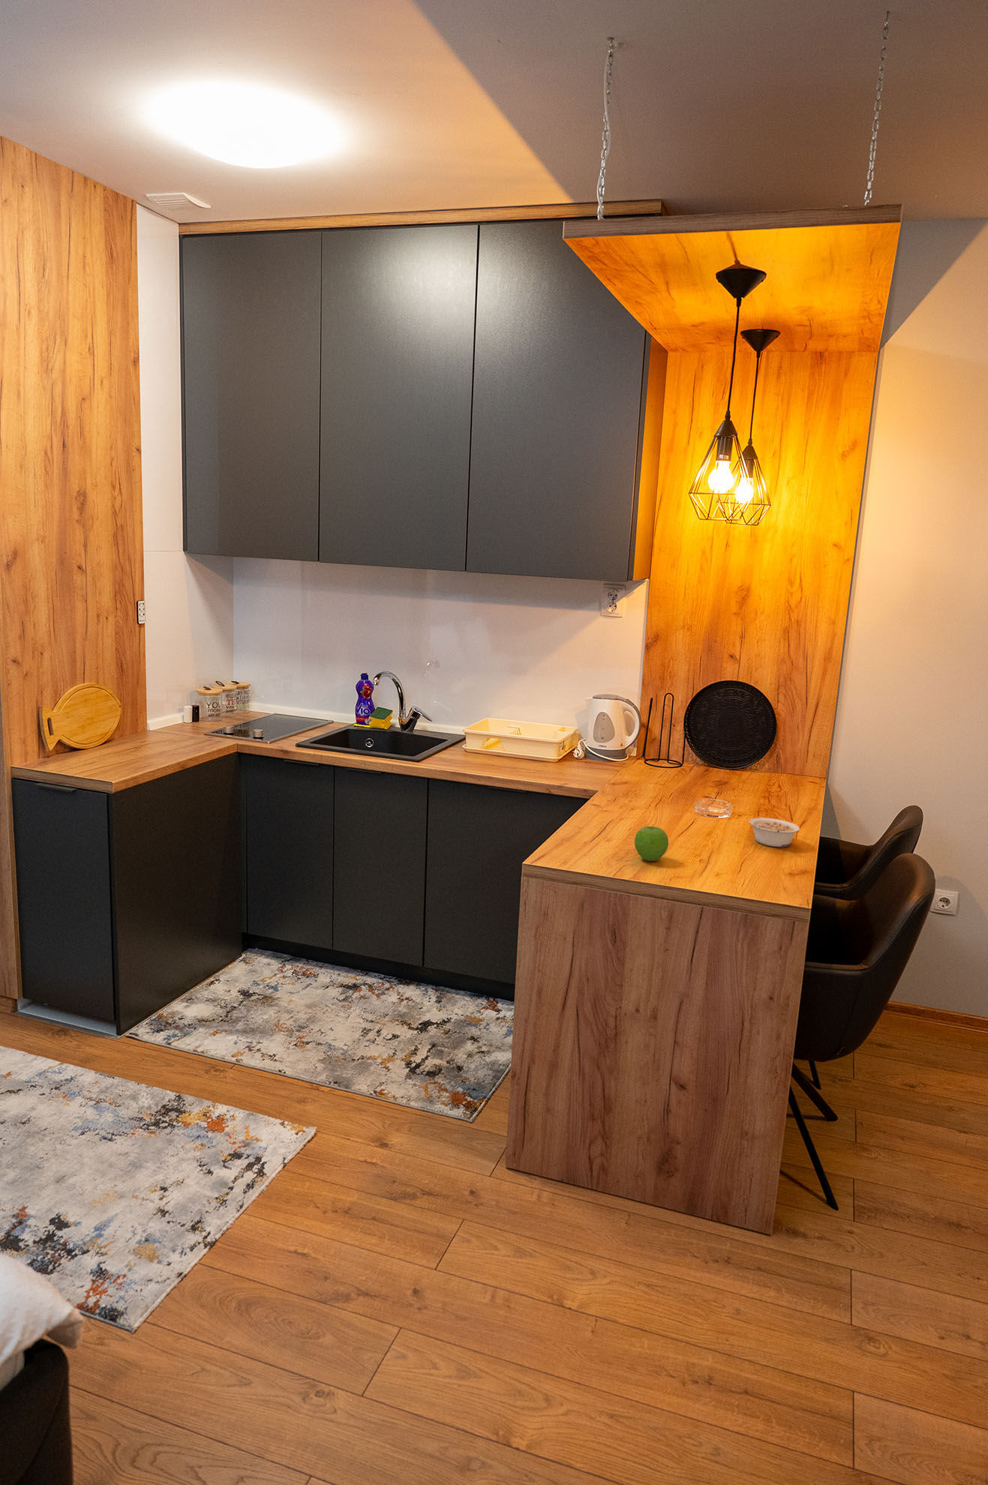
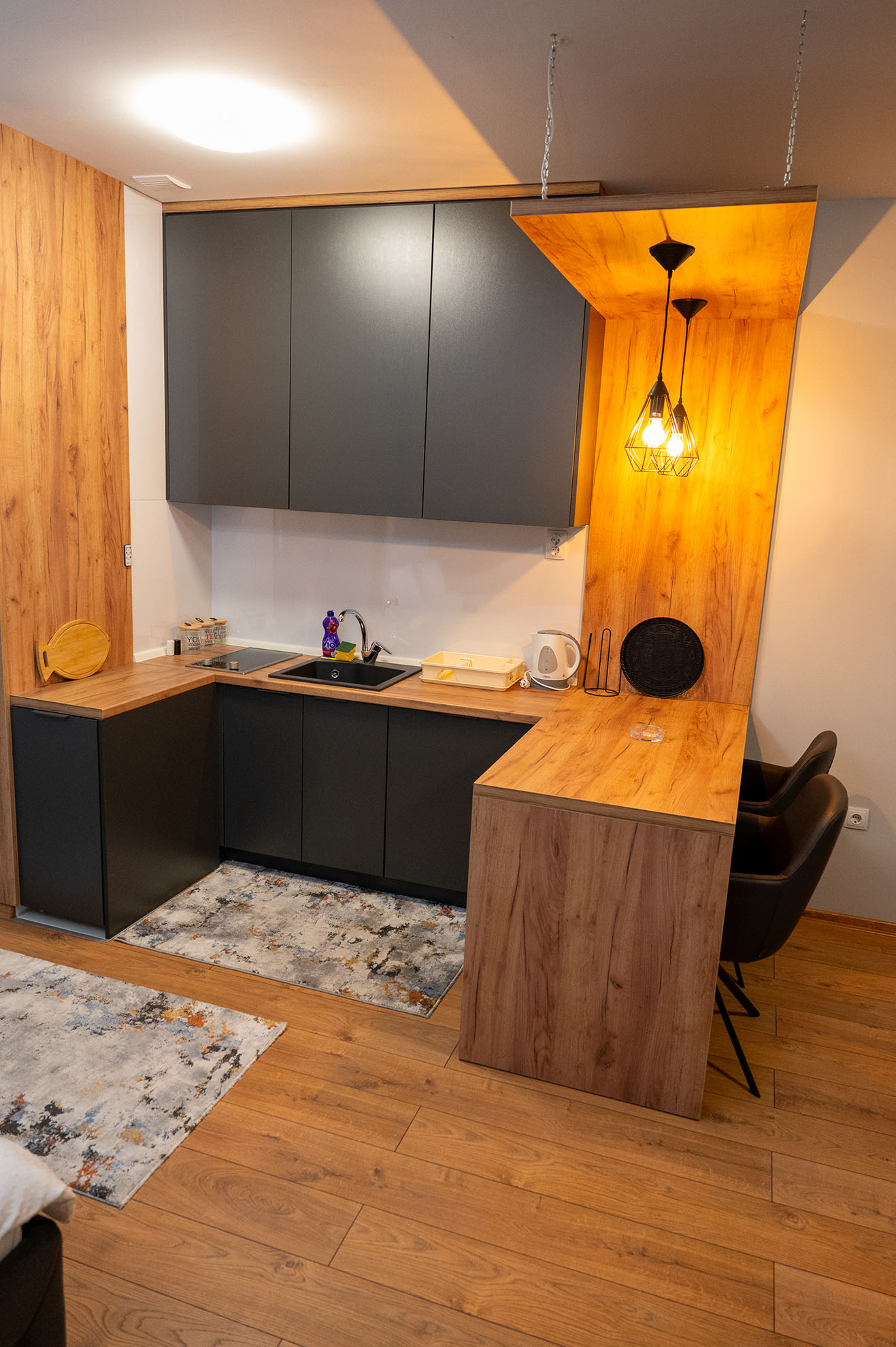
- legume [749,817,801,848]
- fruit [634,826,669,862]
